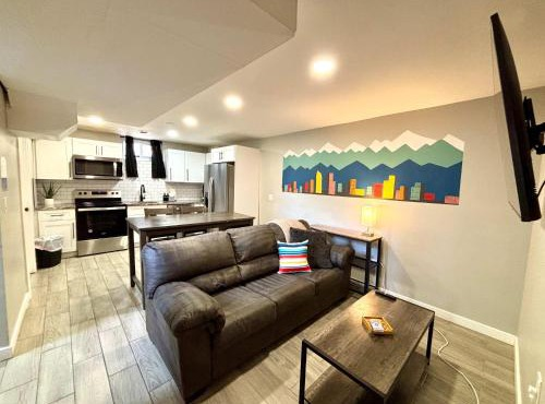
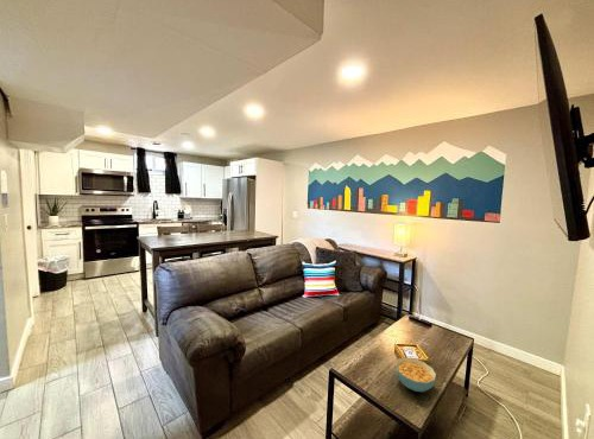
+ cereal bowl [393,356,437,393]
